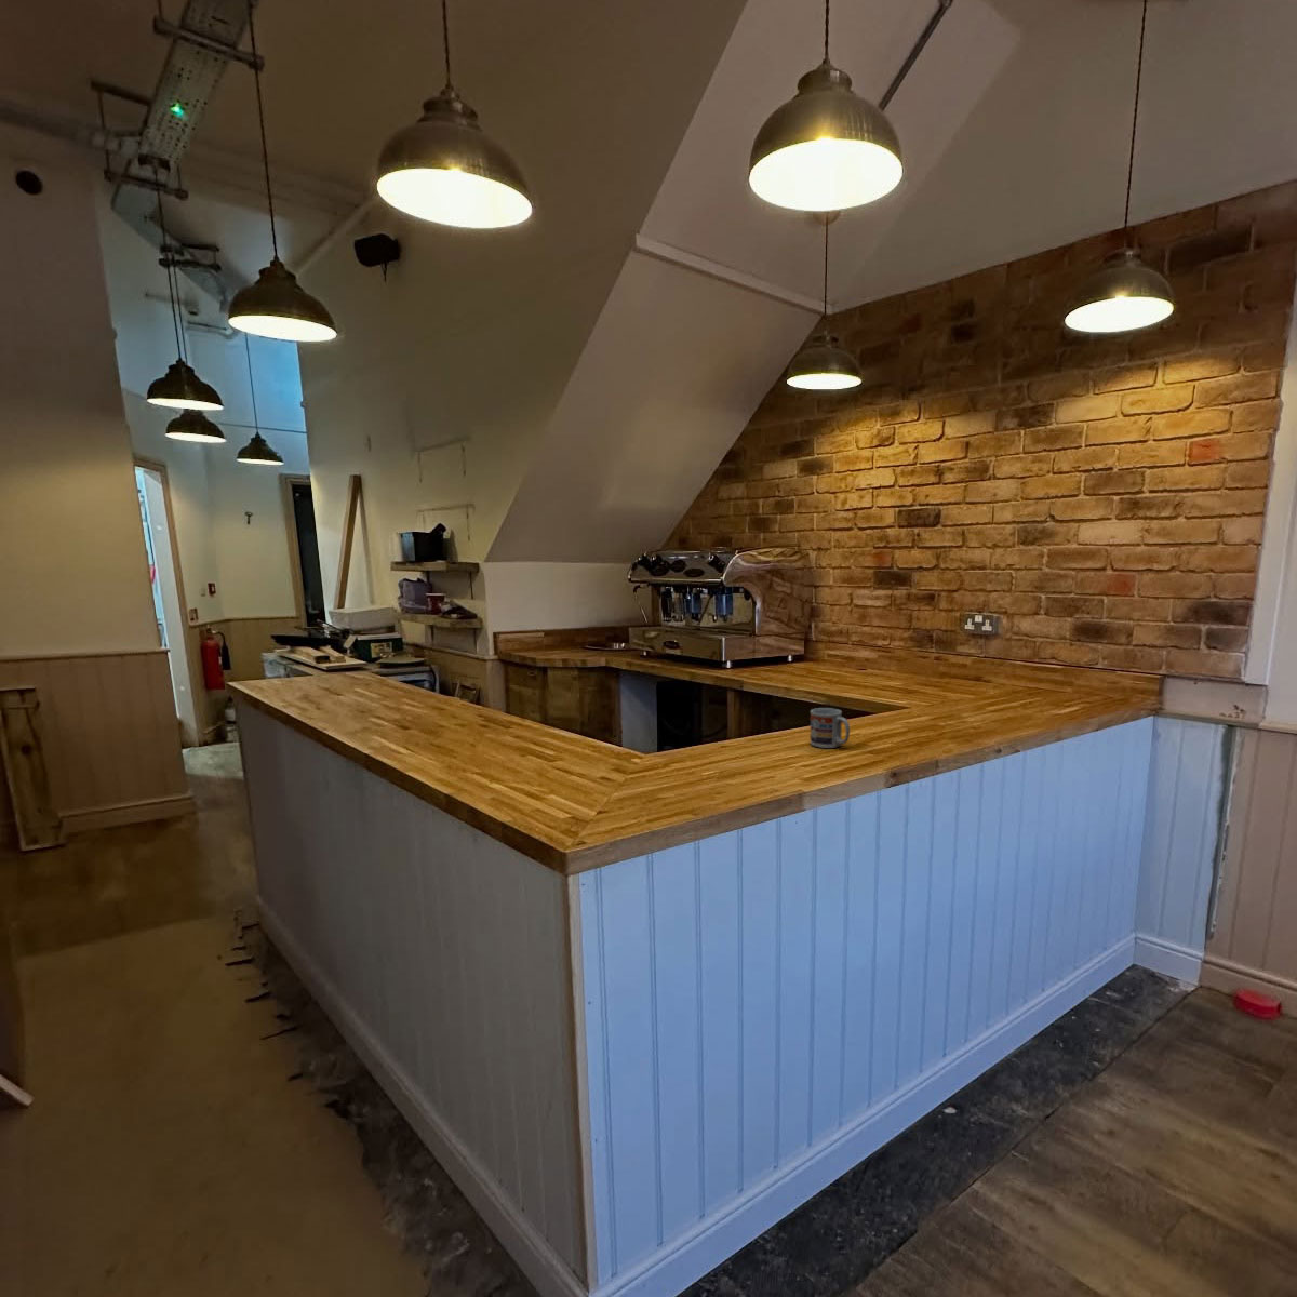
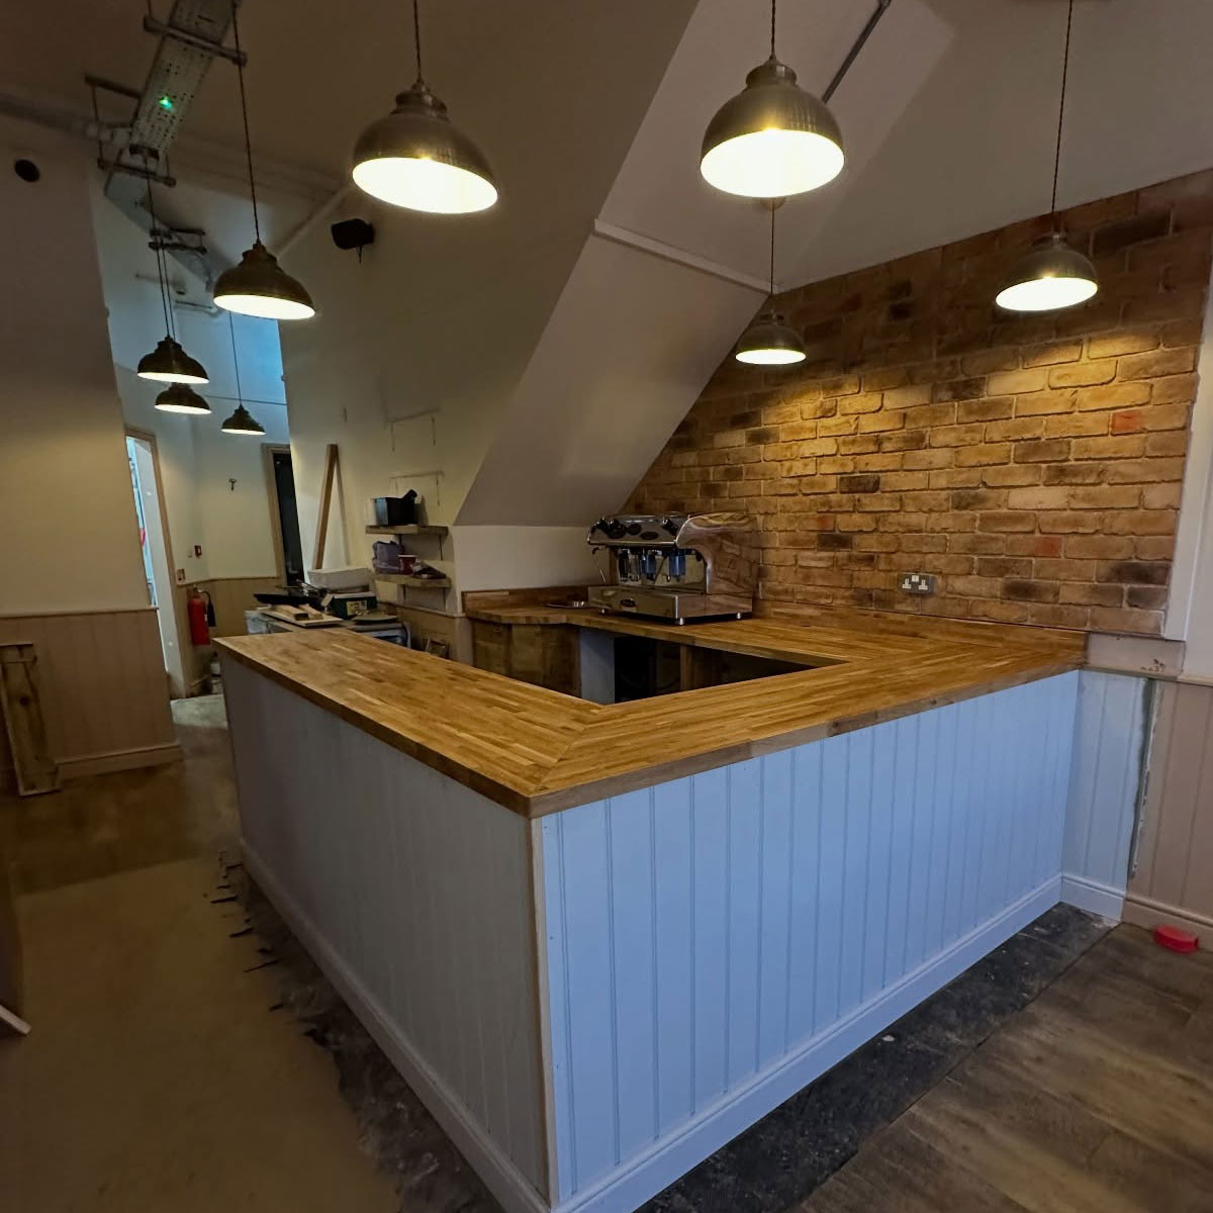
- cup [810,707,850,749]
